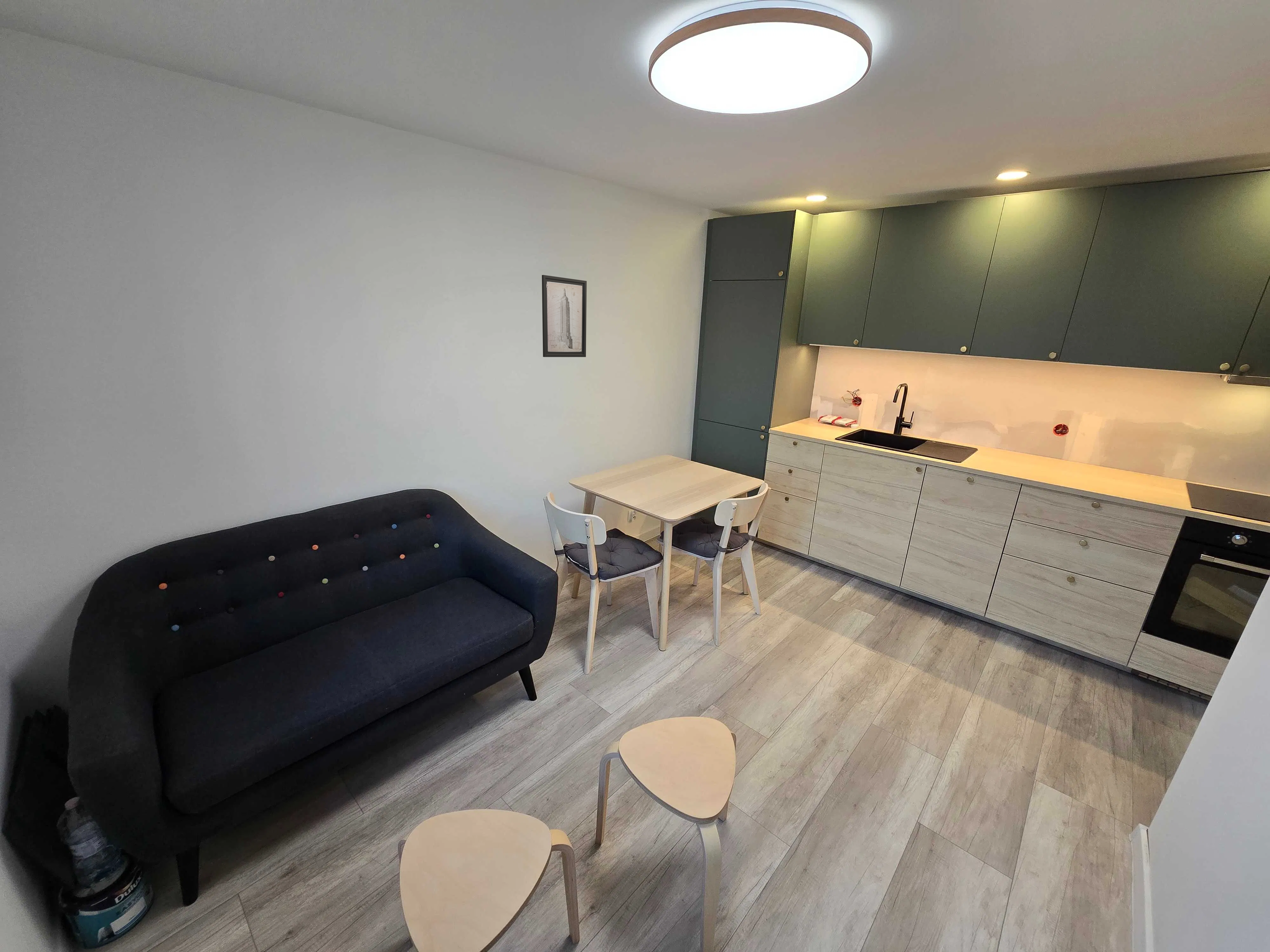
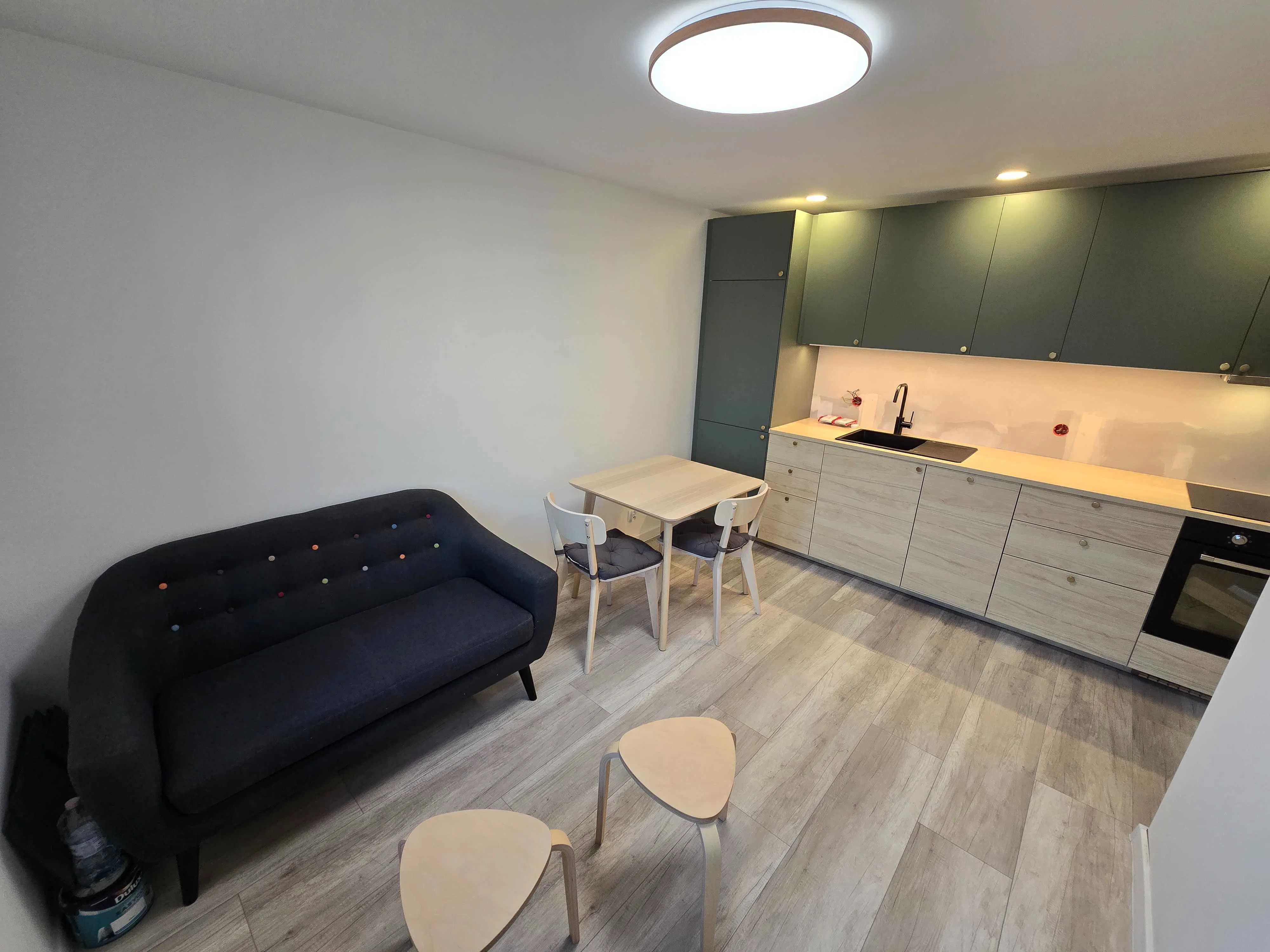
- wall art [542,275,587,357]
